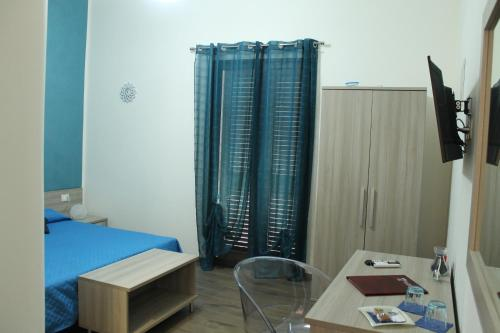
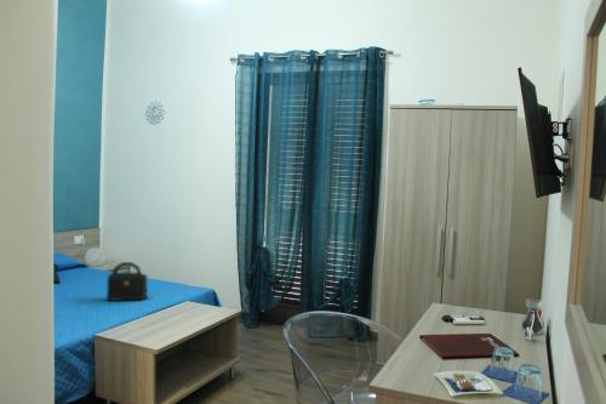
+ handbag [105,261,148,302]
